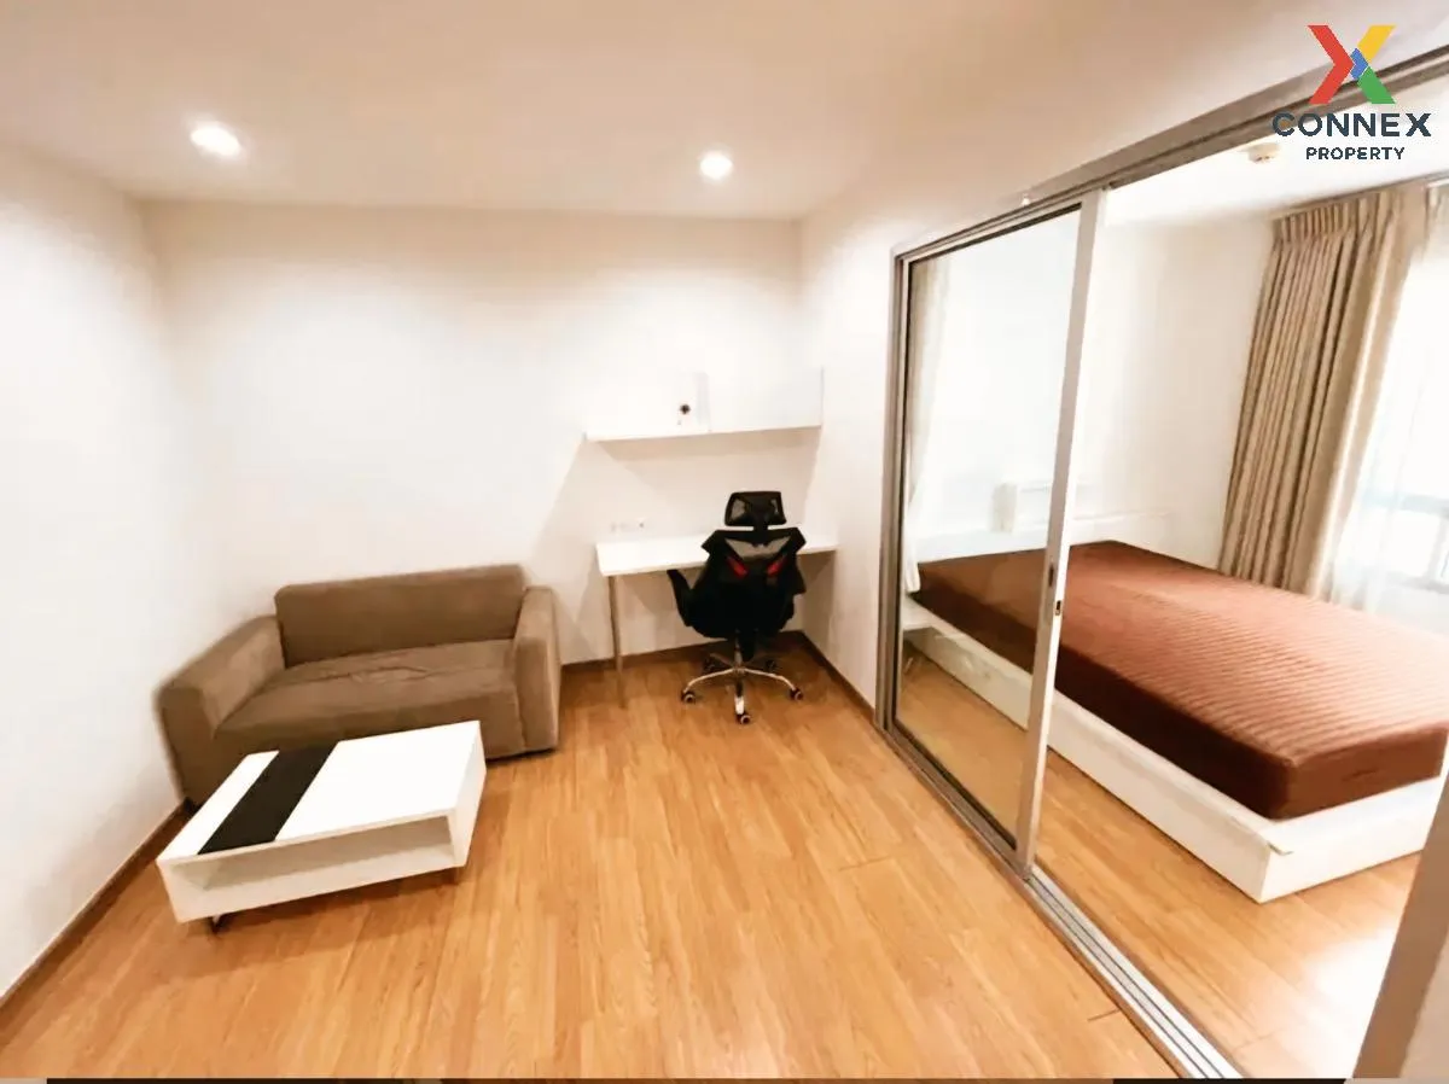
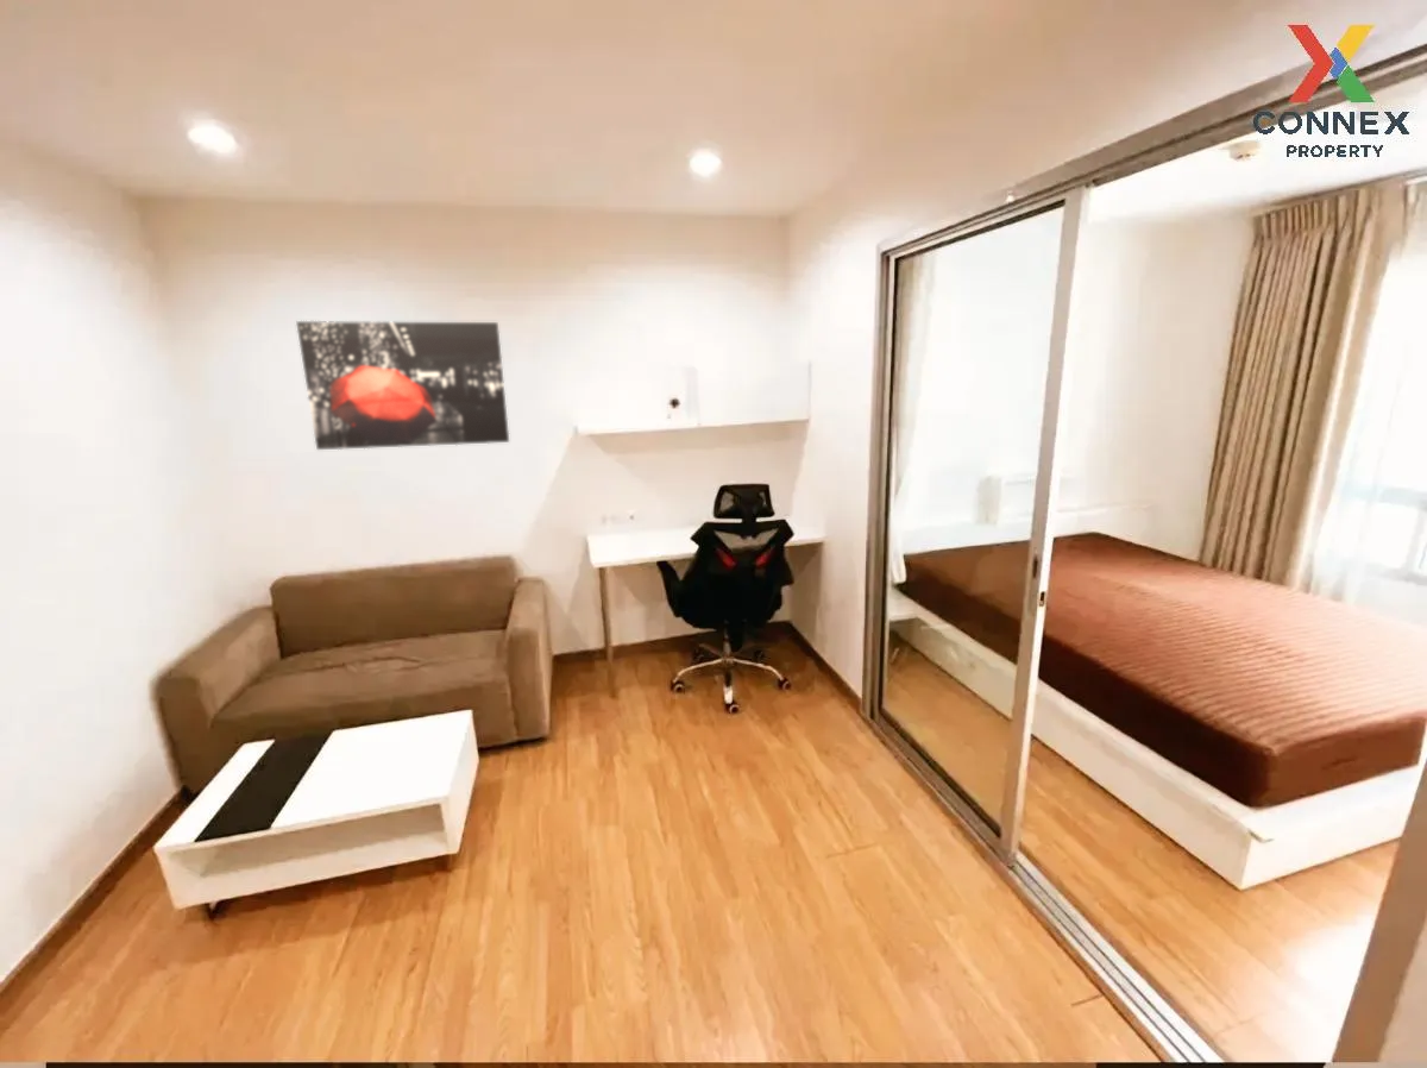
+ wall art [295,320,510,451]
